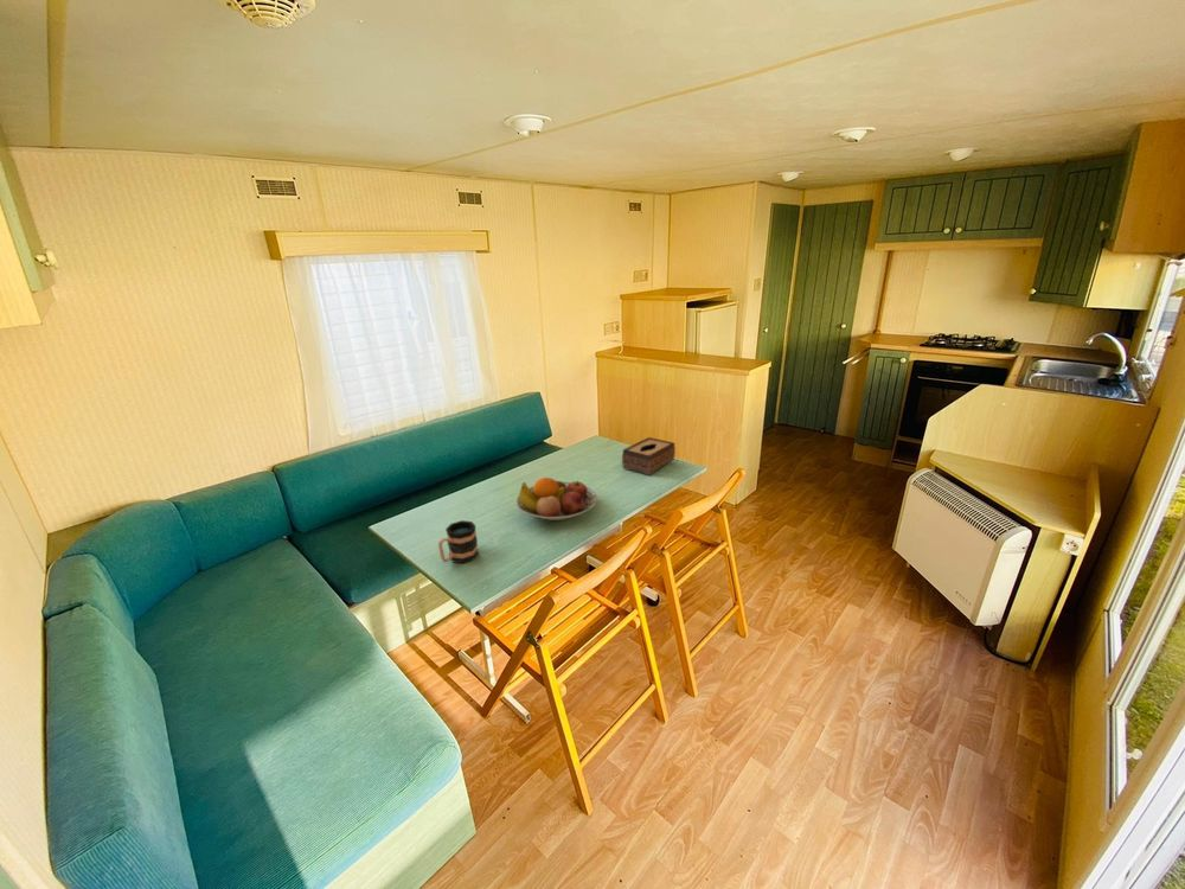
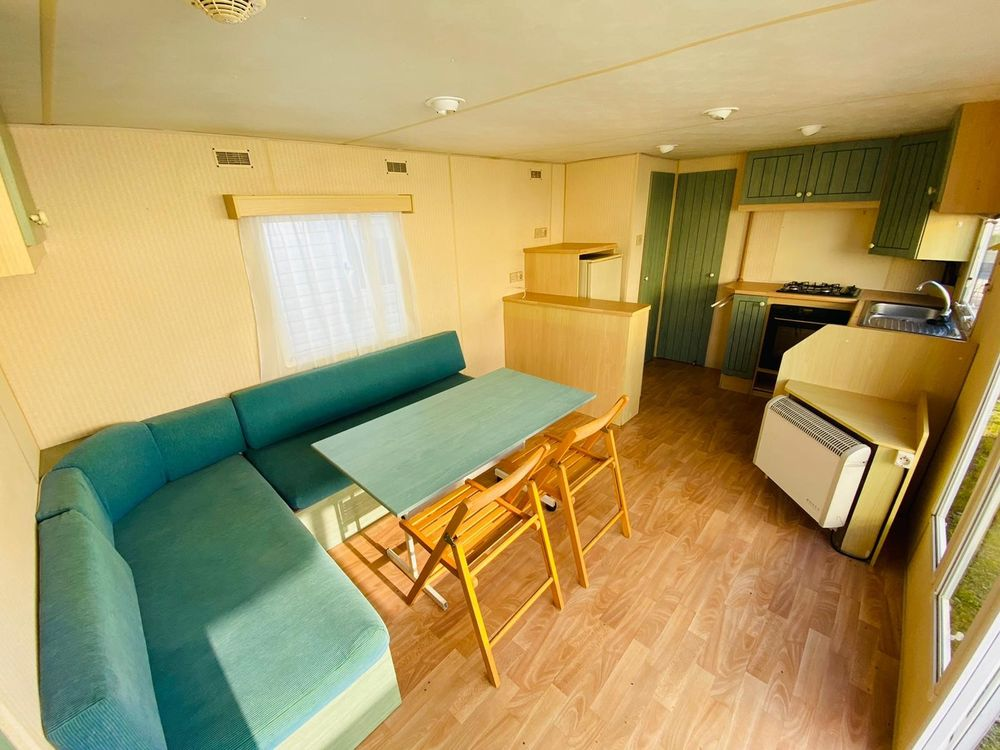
- mug [437,519,480,564]
- fruit bowl [515,477,598,522]
- tissue box [621,436,677,477]
